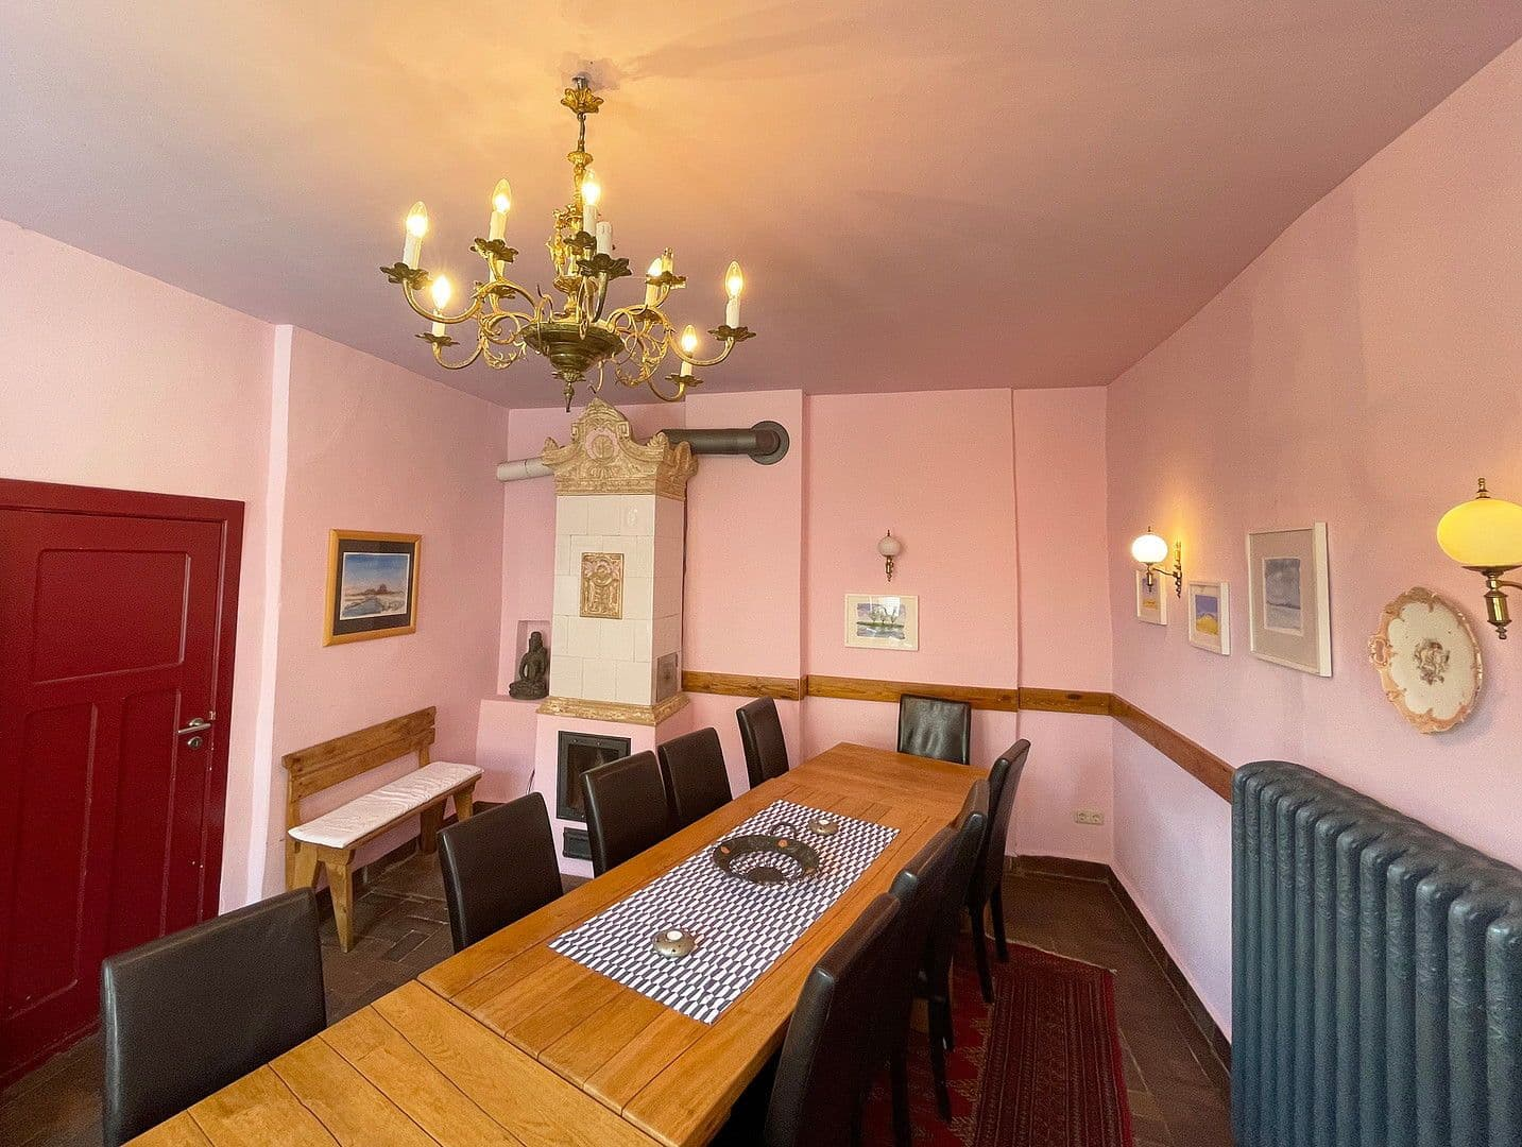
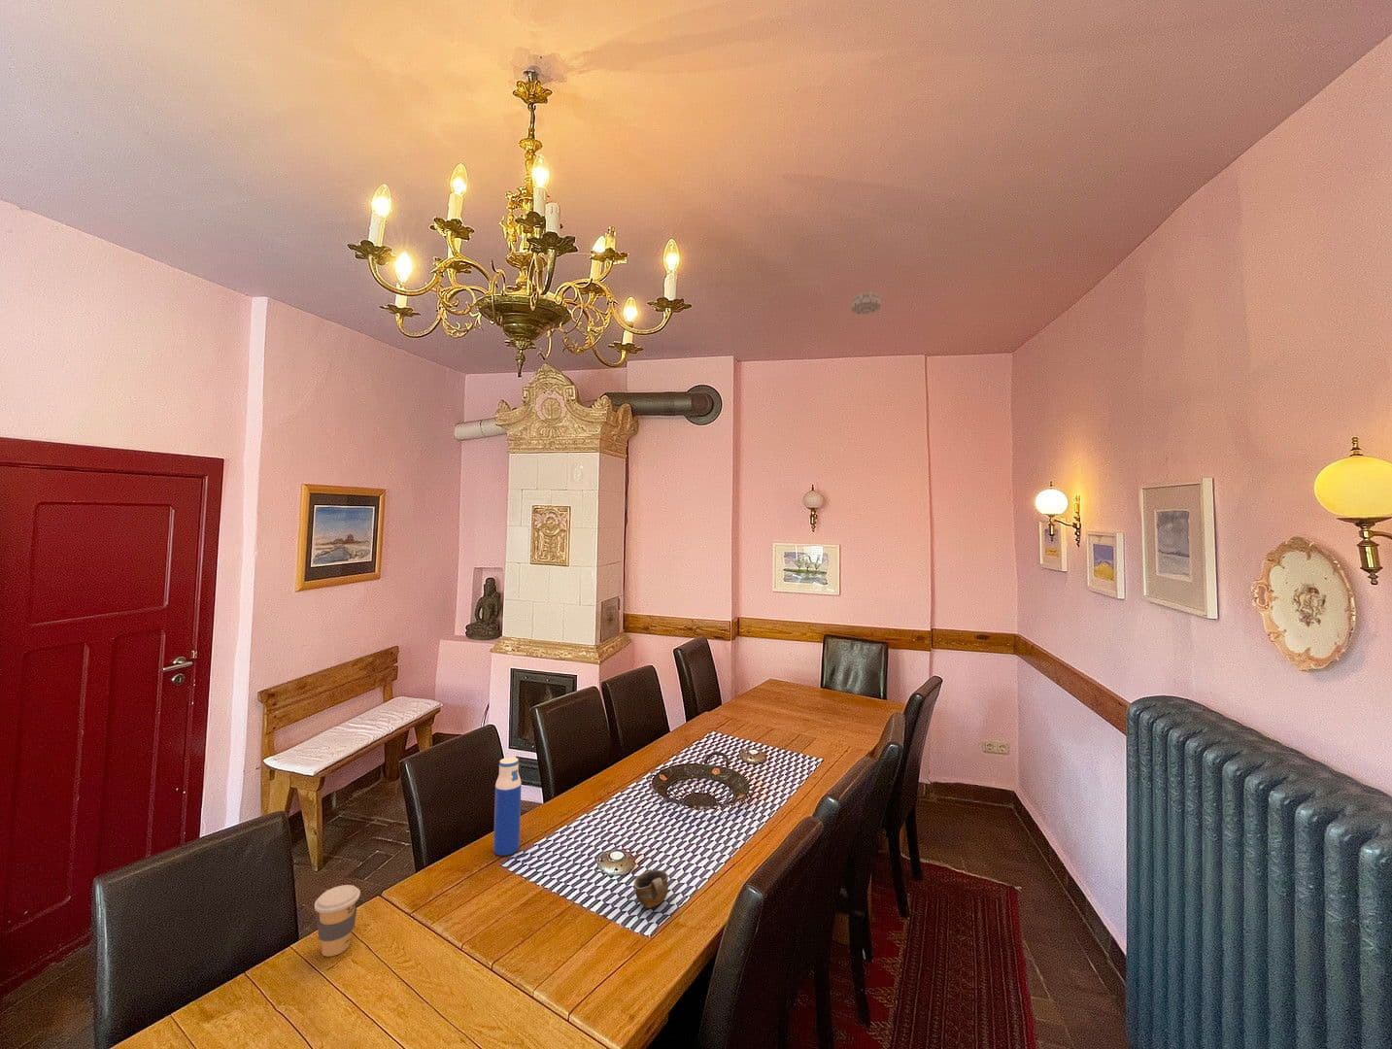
+ coffee cup [314,884,362,958]
+ cup [634,869,669,909]
+ smoke detector [850,291,882,315]
+ water bottle [493,757,522,856]
